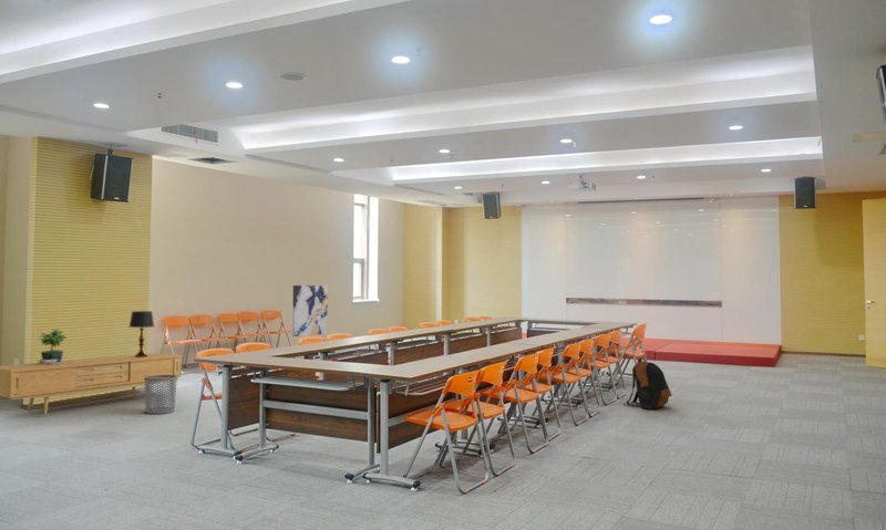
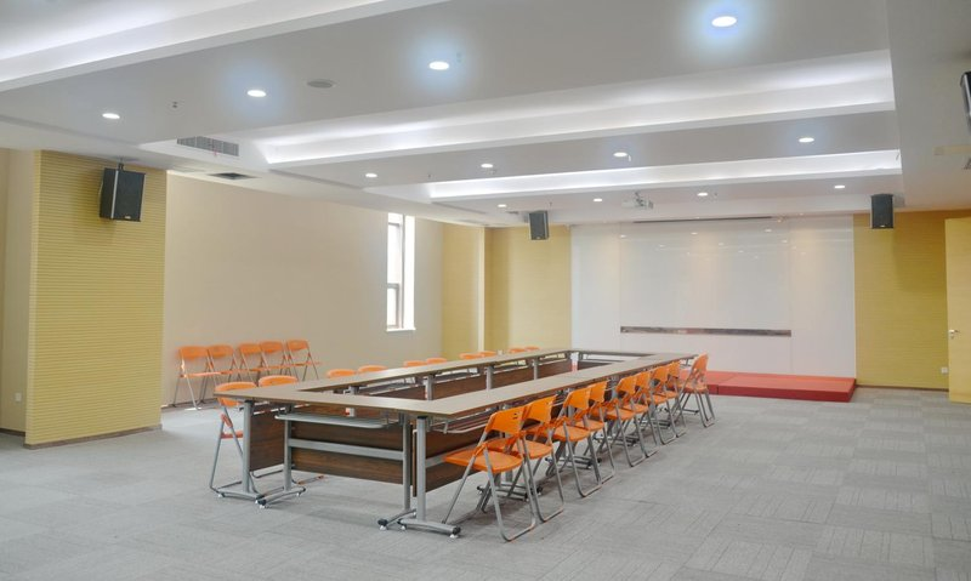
- backpack [622,357,673,411]
- wall art [291,284,329,337]
- potted plant [37,328,68,365]
- waste bin [144,375,177,415]
- sideboard [0,352,183,416]
- table lamp [128,310,155,357]
